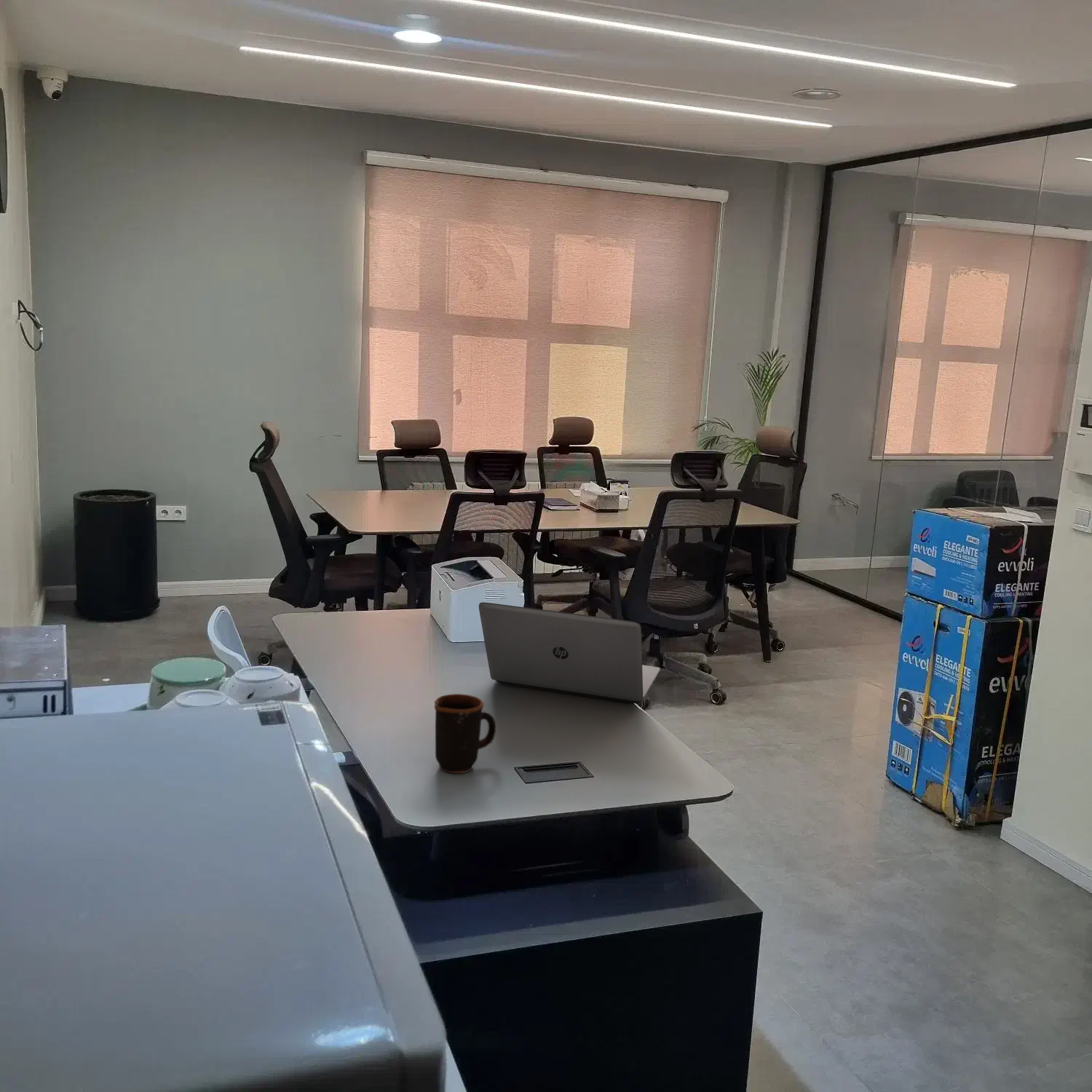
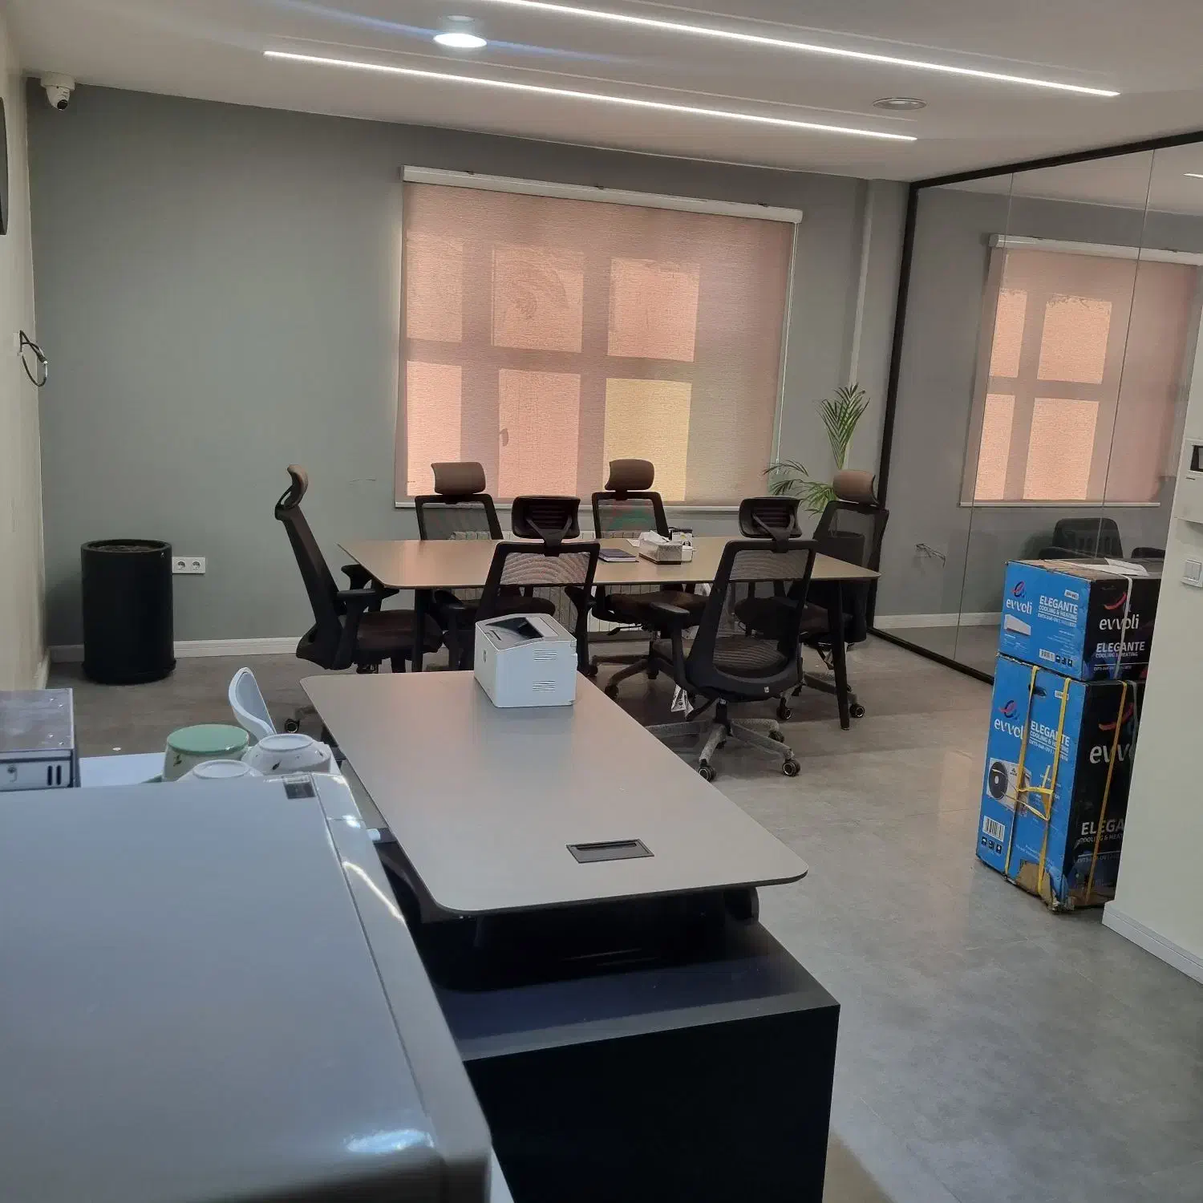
- mug [434,693,497,774]
- laptop [478,601,661,704]
